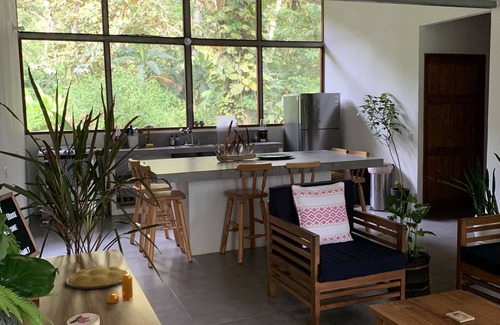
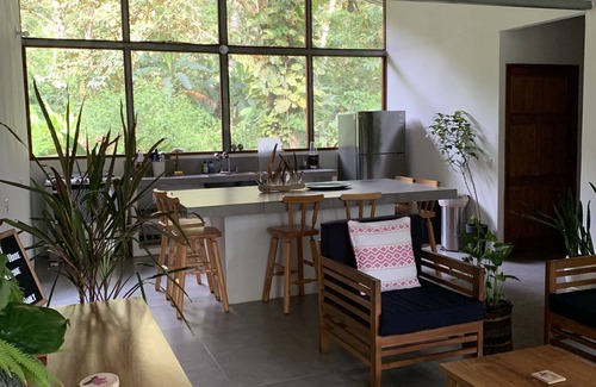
- plate [64,265,131,290]
- pepper shaker [107,274,134,305]
